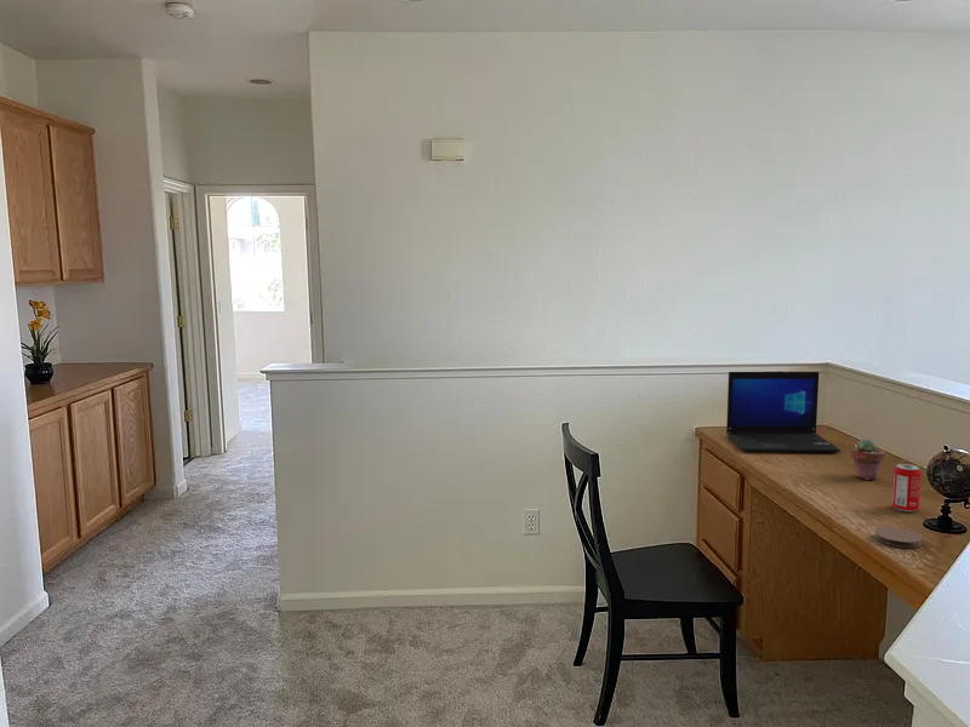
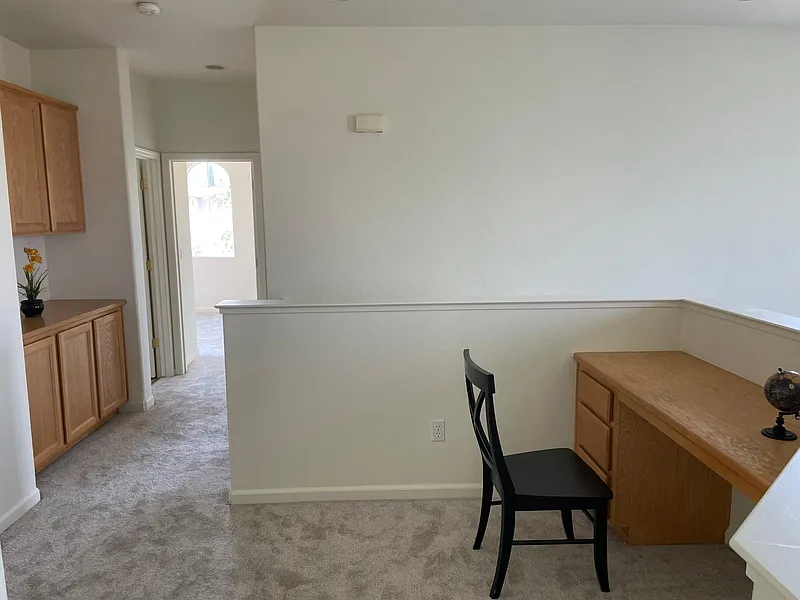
- coaster [873,526,924,549]
- beverage can [891,463,923,514]
- laptop [725,371,841,453]
- potted succulent [850,437,886,481]
